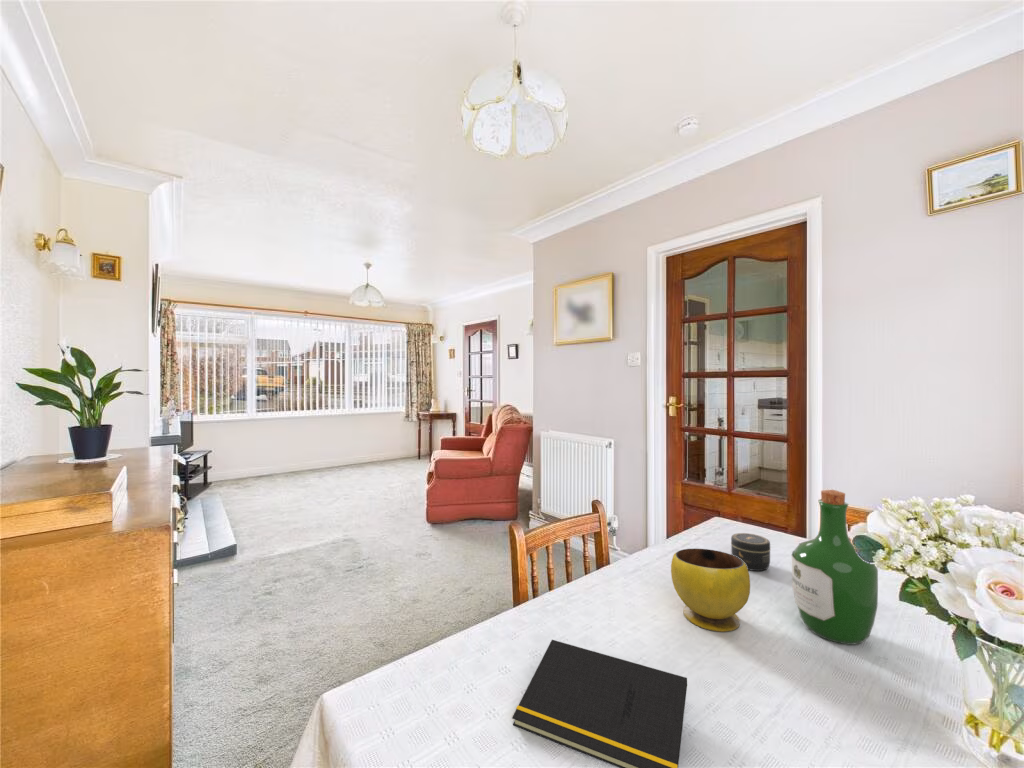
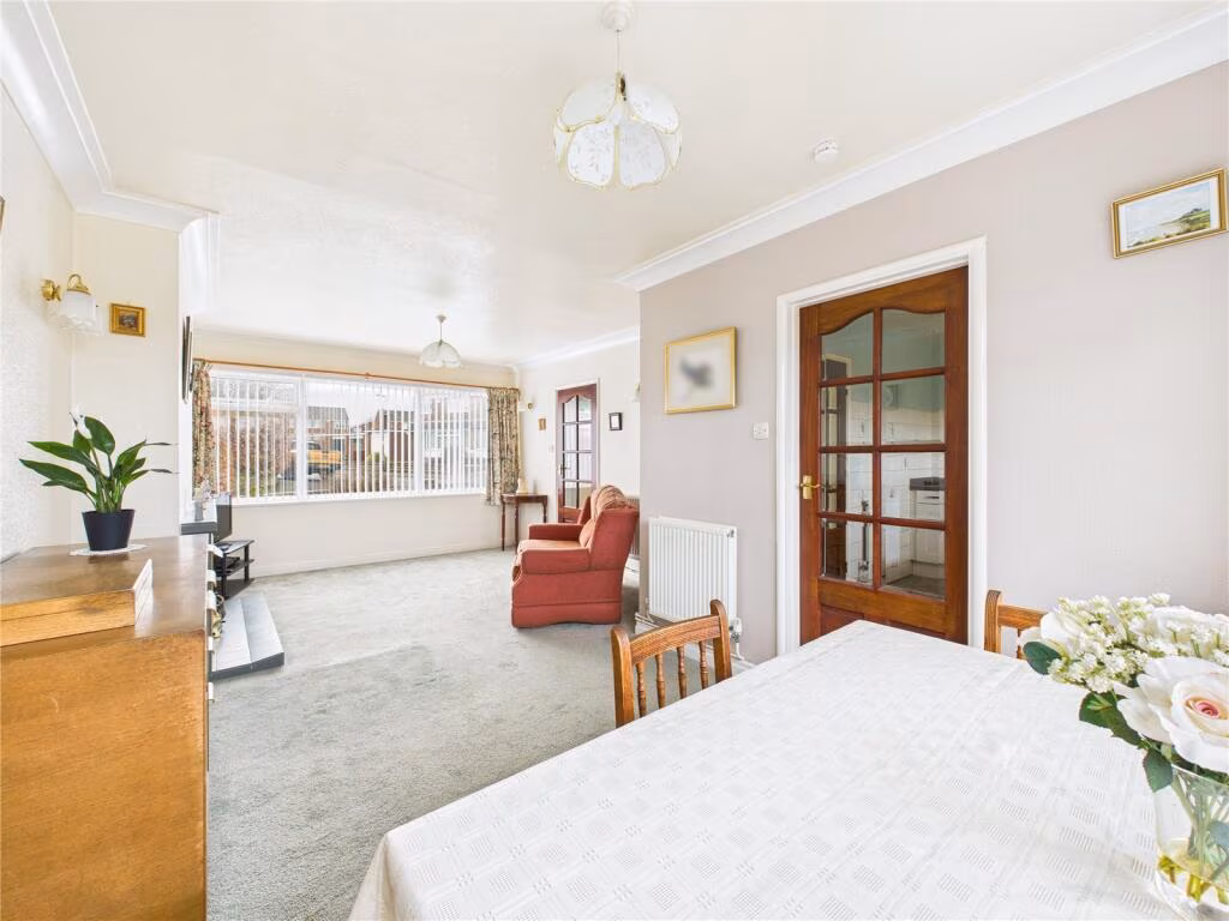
- notepad [511,639,688,768]
- wine bottle [791,489,879,646]
- jar [730,532,772,572]
- bowl [670,548,751,633]
